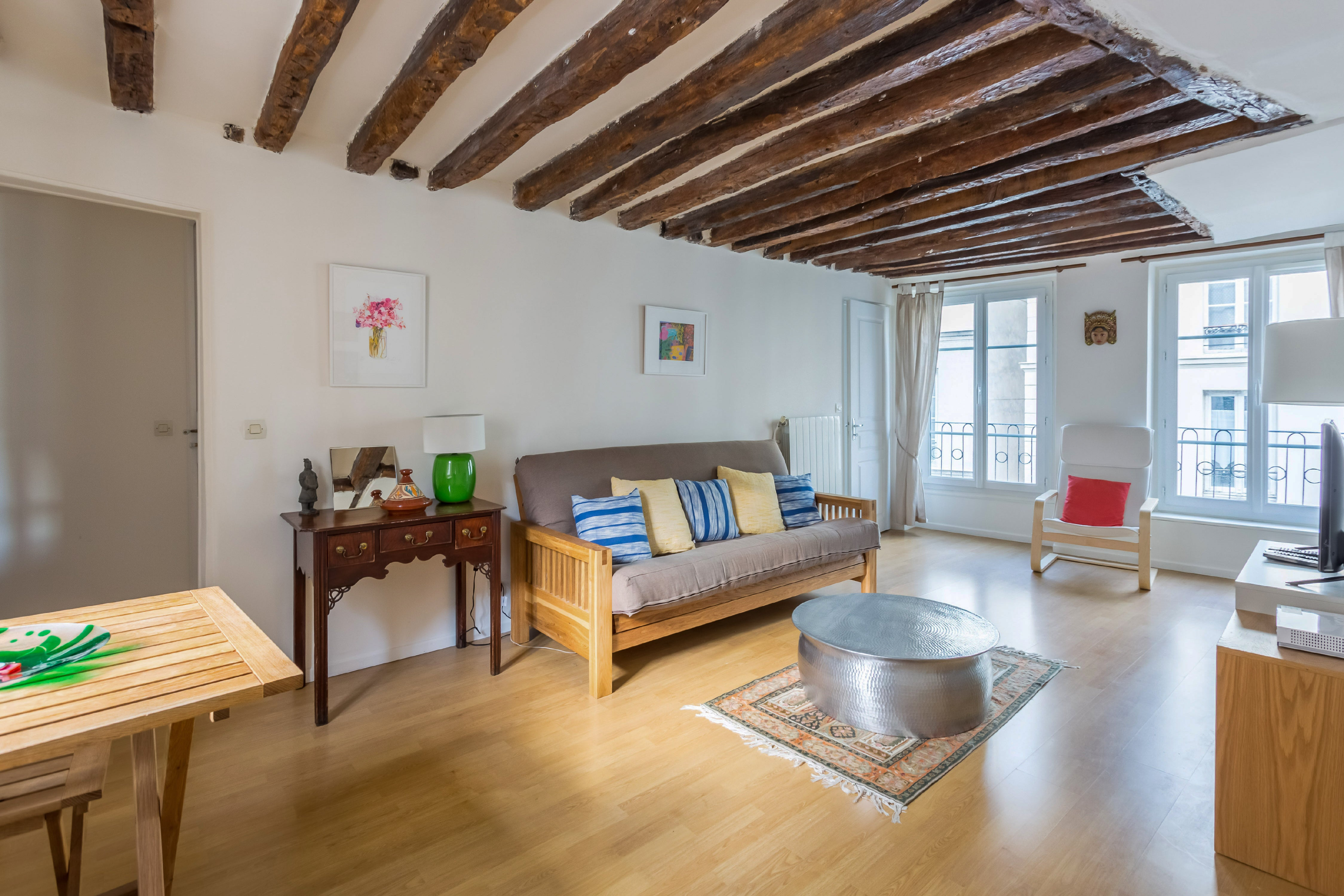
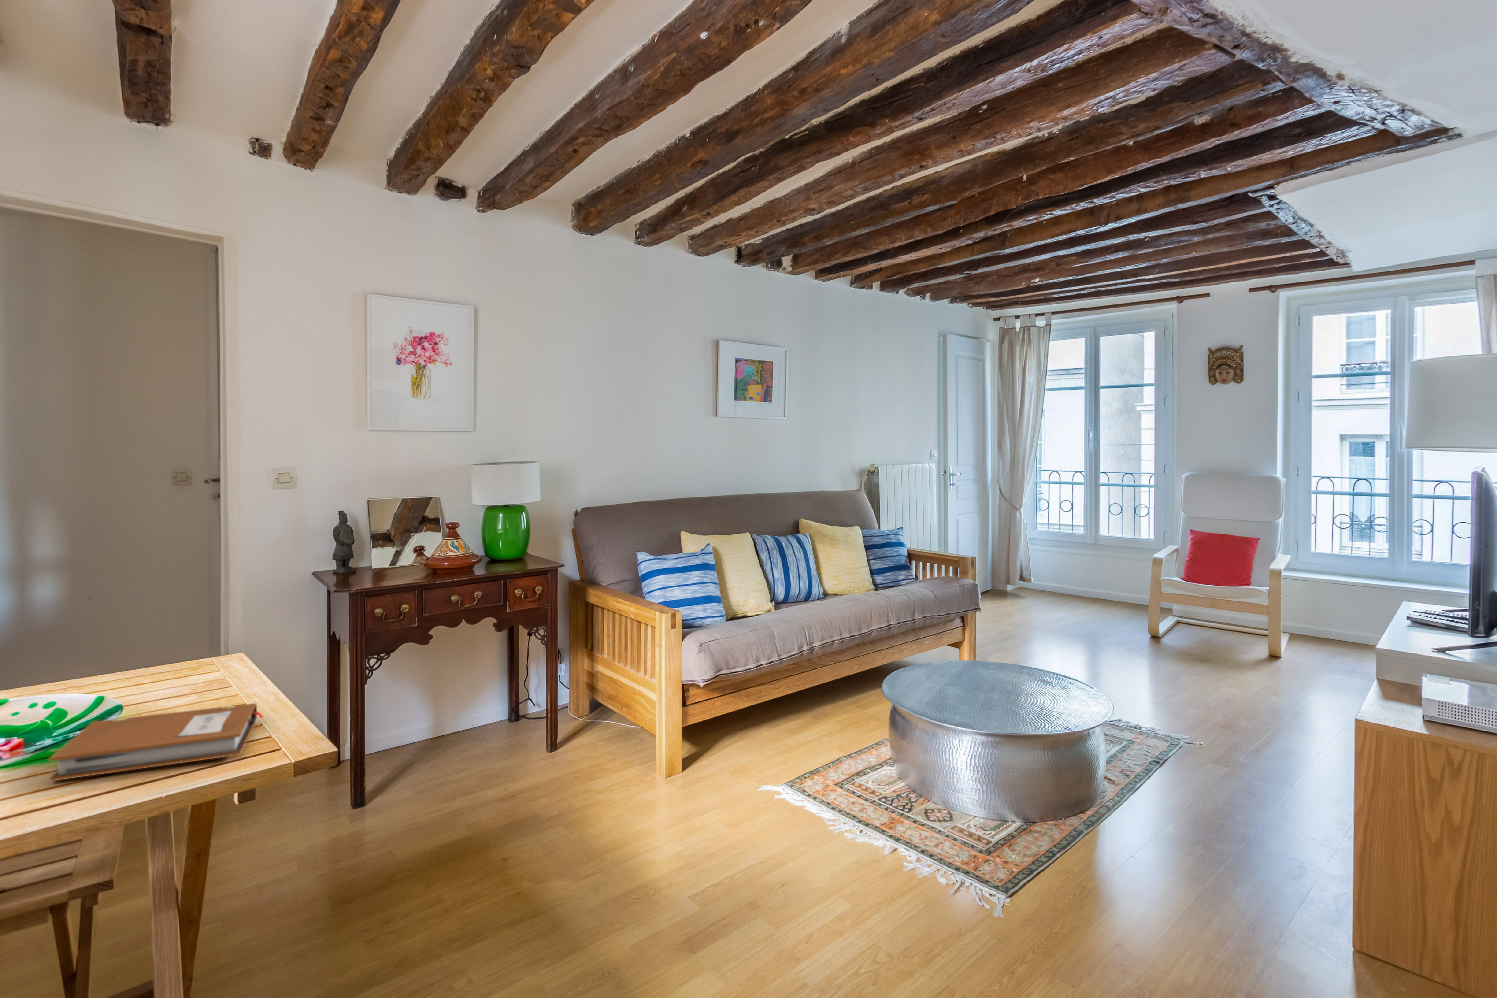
+ notebook [48,703,265,782]
